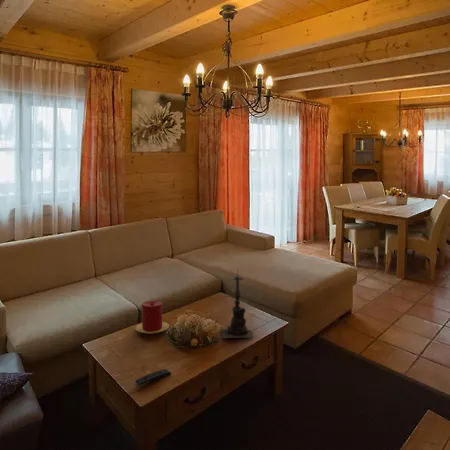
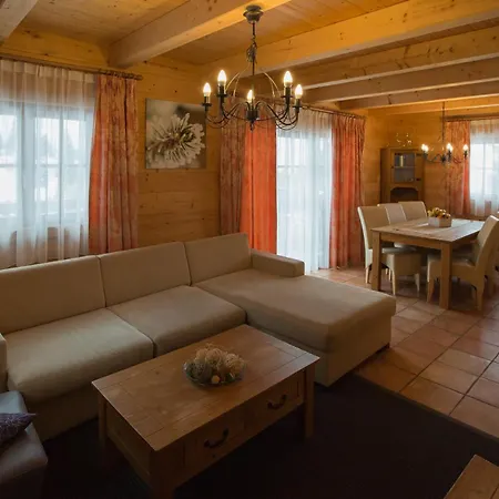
- candle holder [220,269,254,339]
- remote control [134,368,172,386]
- candle [135,300,170,335]
